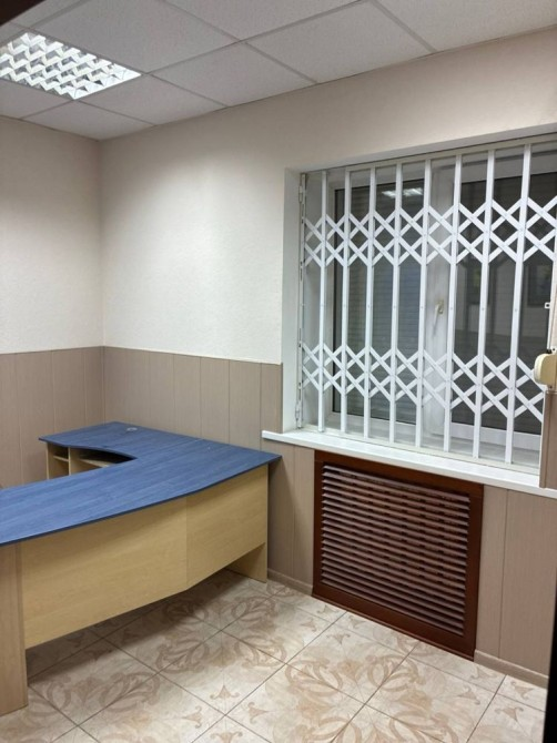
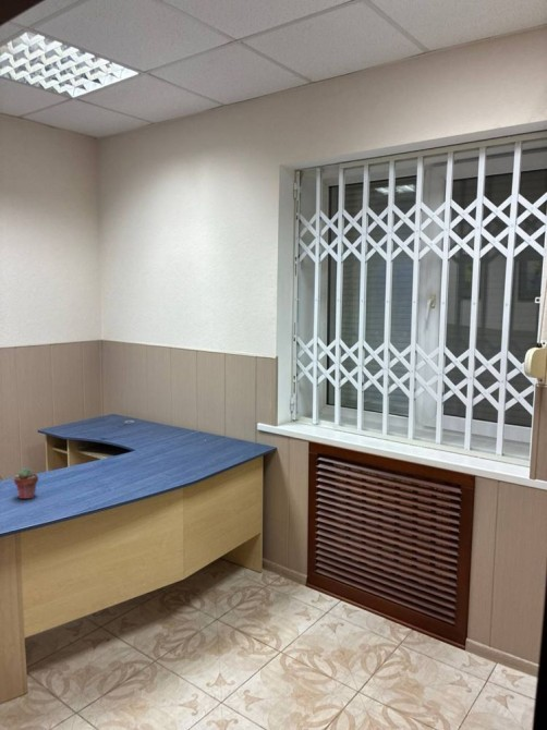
+ potted succulent [13,467,39,500]
